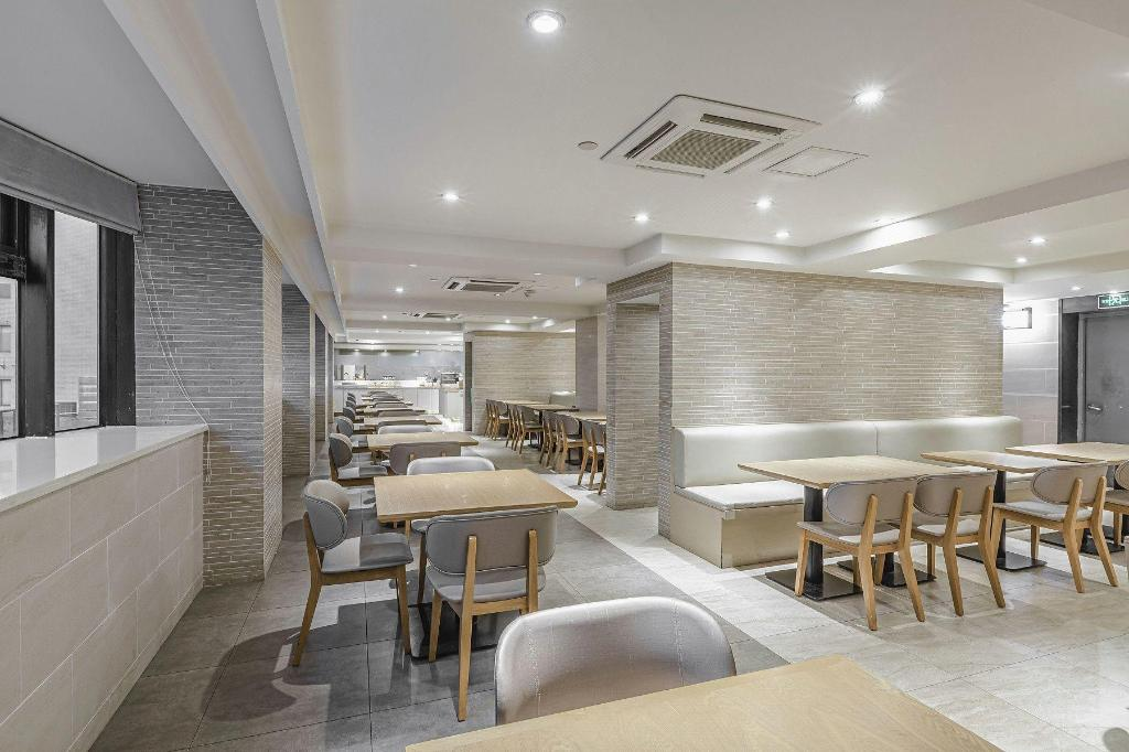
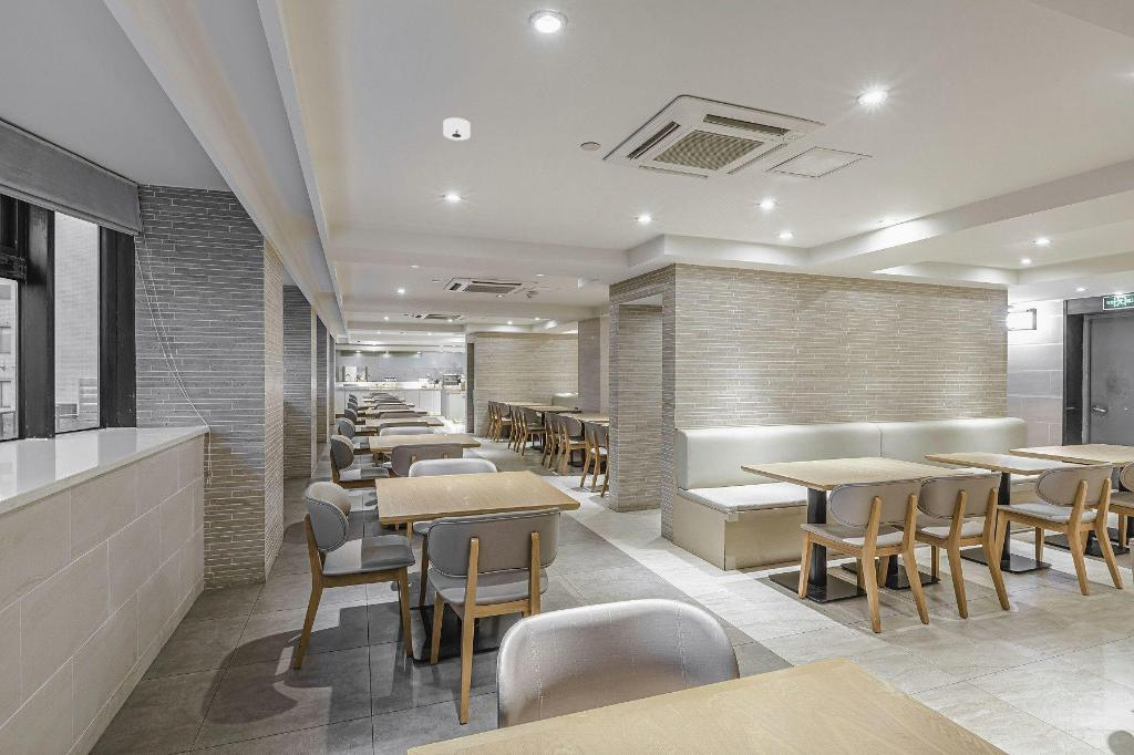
+ smoke detector [442,116,472,142]
